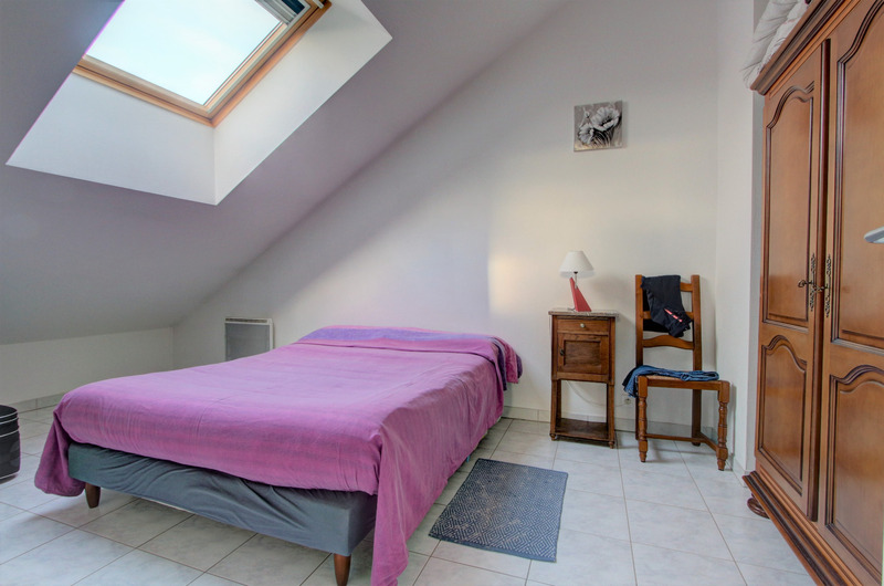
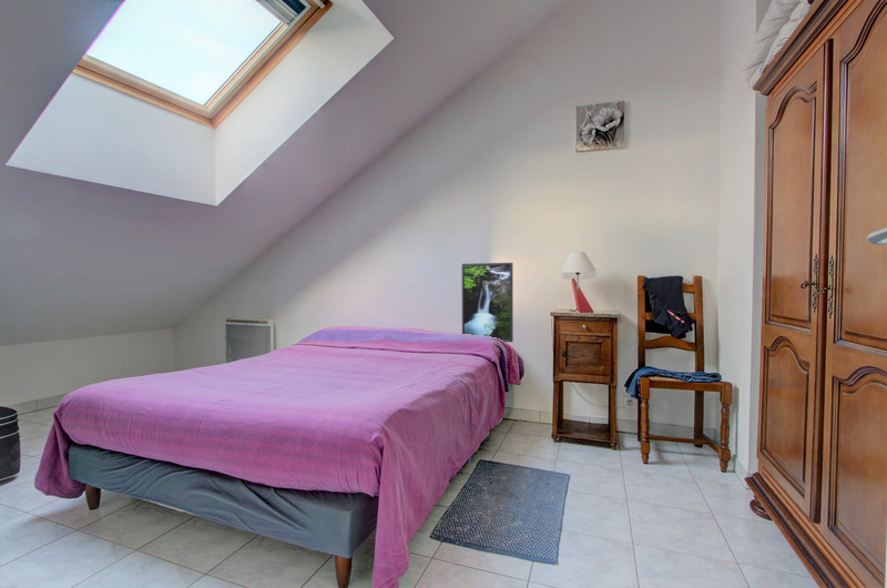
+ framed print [461,262,514,343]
